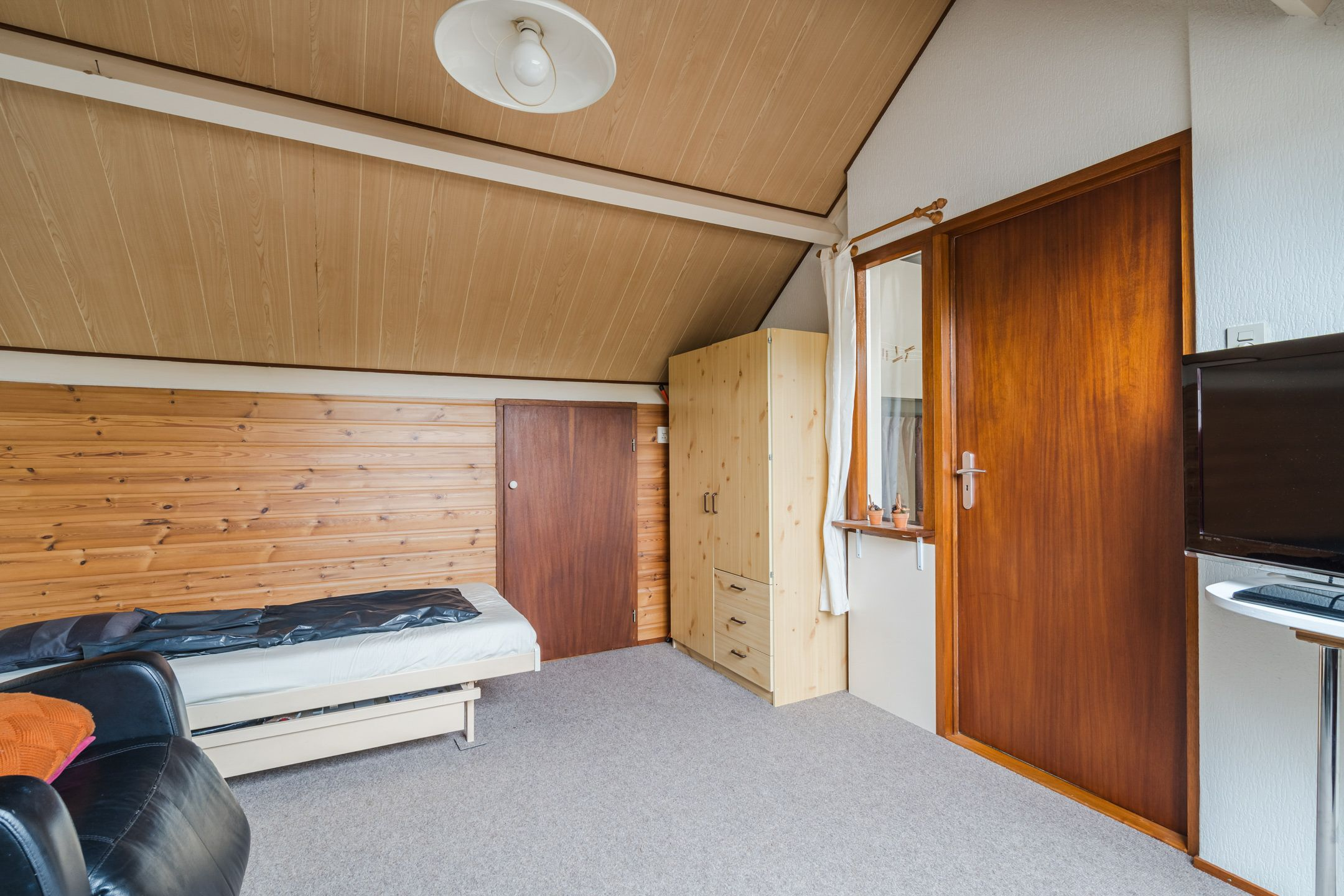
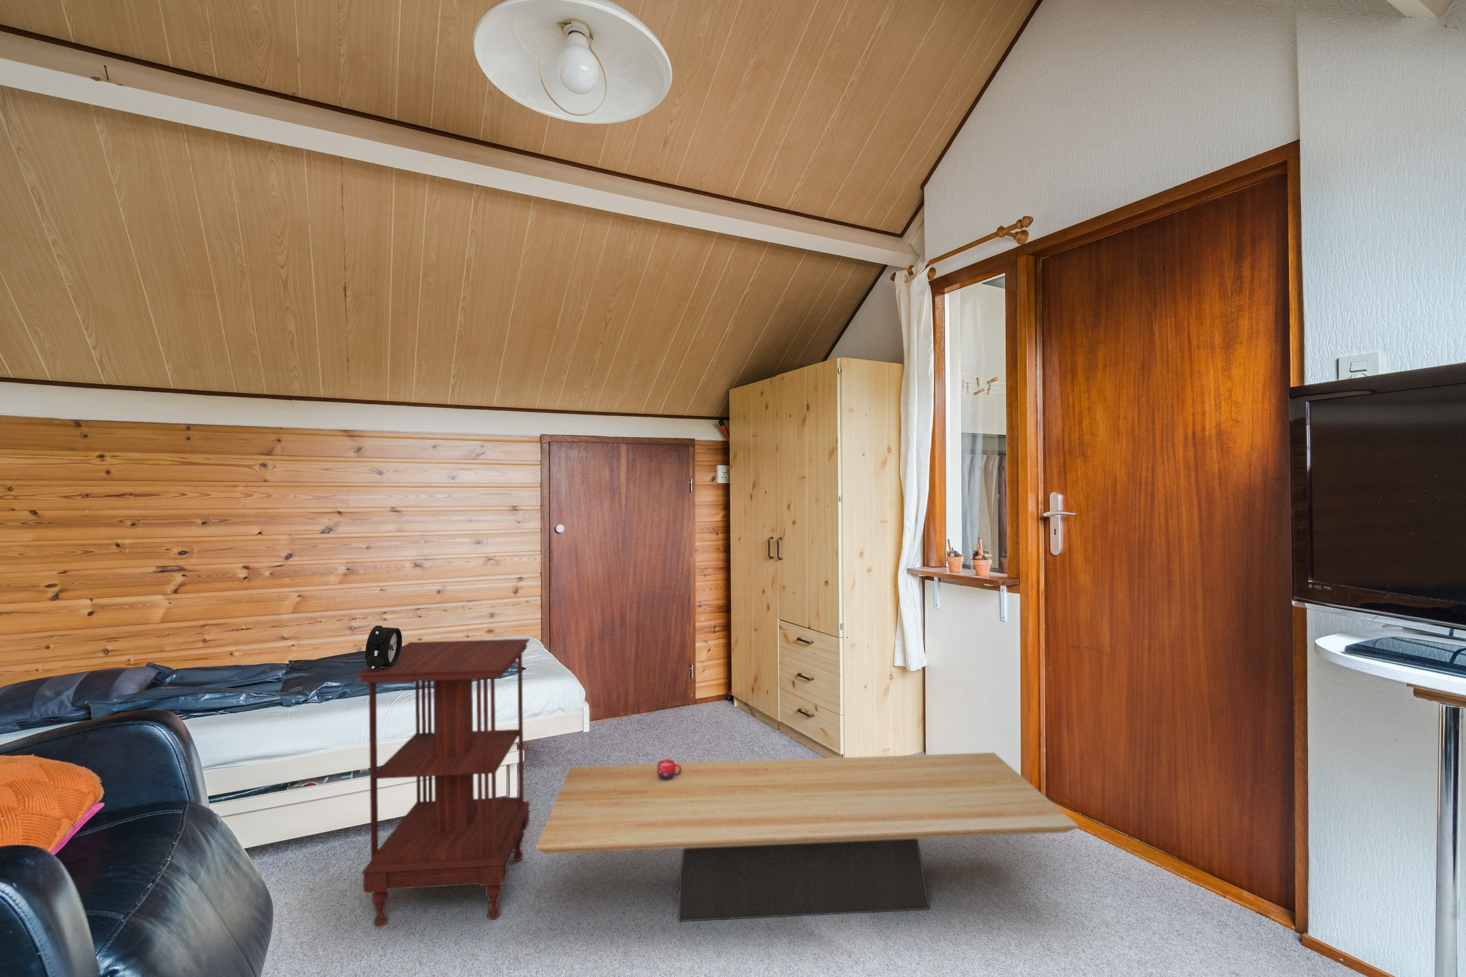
+ mug [657,750,682,781]
+ alarm clock [364,625,402,670]
+ coffee table [534,751,1079,922]
+ side table [356,638,531,928]
